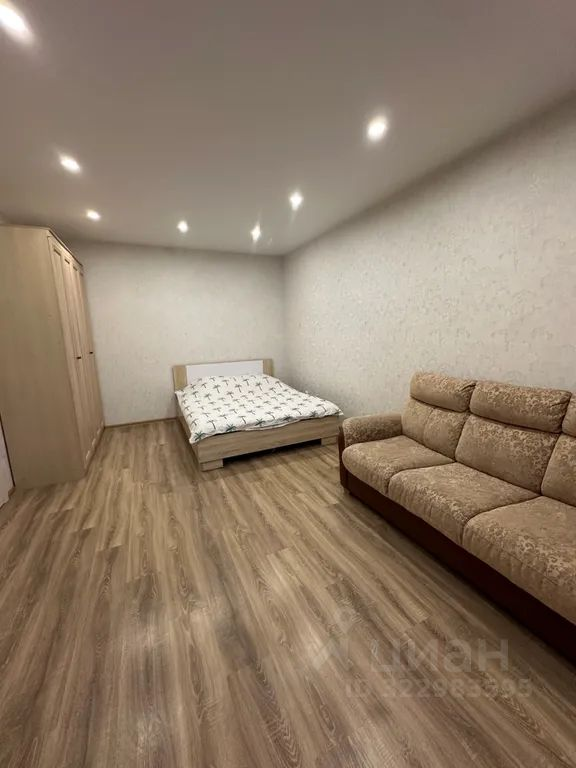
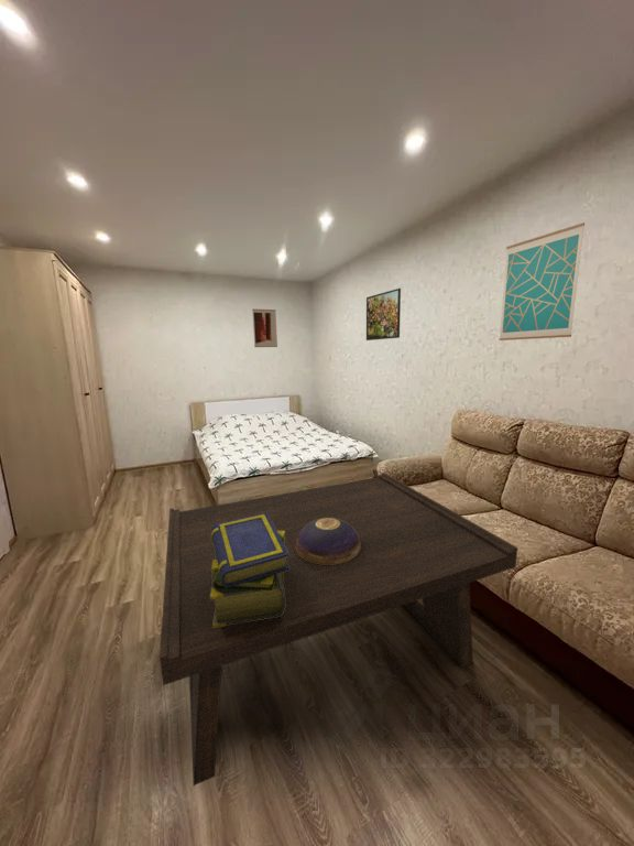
+ wall art [251,308,278,348]
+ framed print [365,288,402,341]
+ wall art [499,221,586,341]
+ stack of books [210,512,289,628]
+ coffee table [158,471,518,787]
+ decorative bowl [296,518,360,564]
